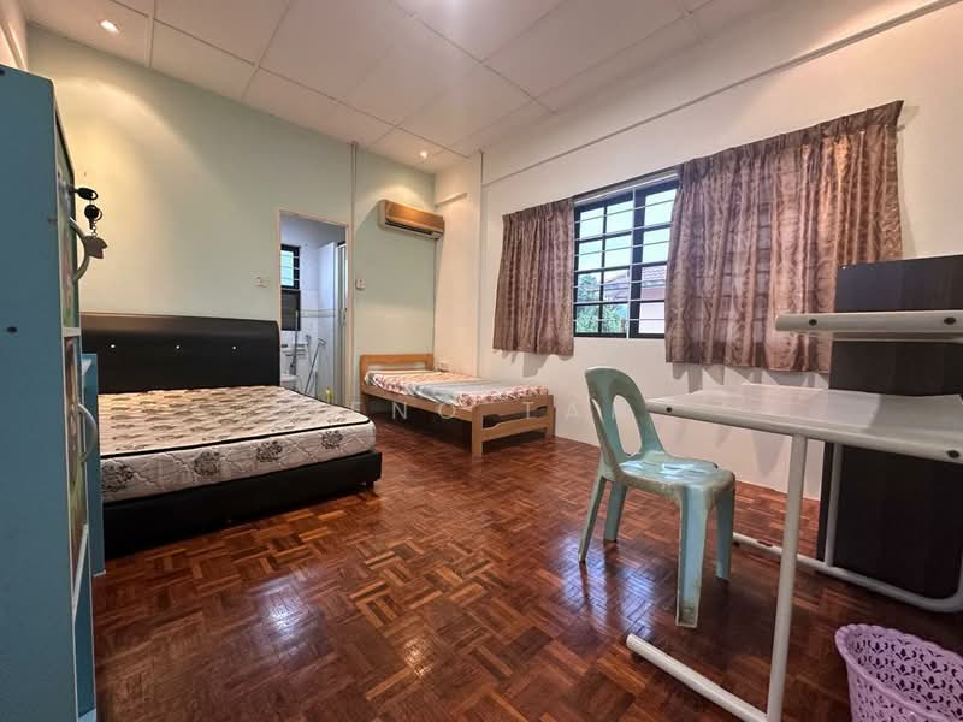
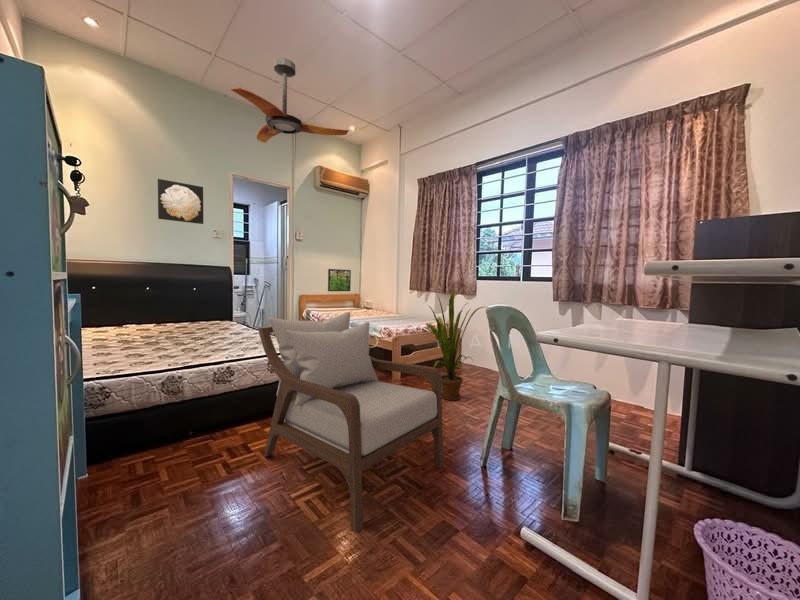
+ armchair [257,311,444,534]
+ wall art [157,178,204,225]
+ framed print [327,268,352,292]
+ house plant [425,289,485,402]
+ ceiling fan [229,57,349,144]
